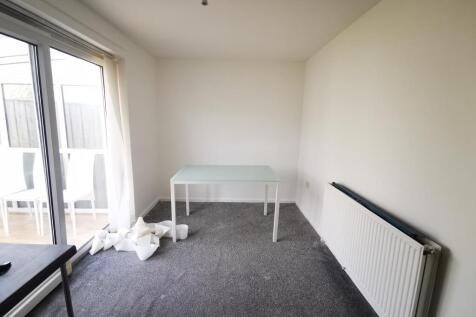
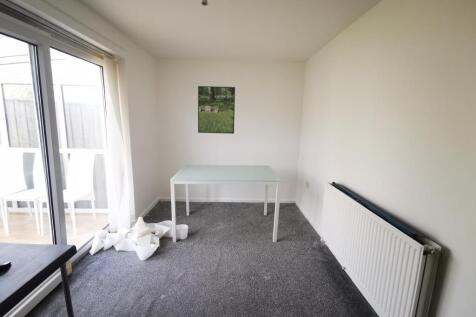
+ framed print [197,85,236,135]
